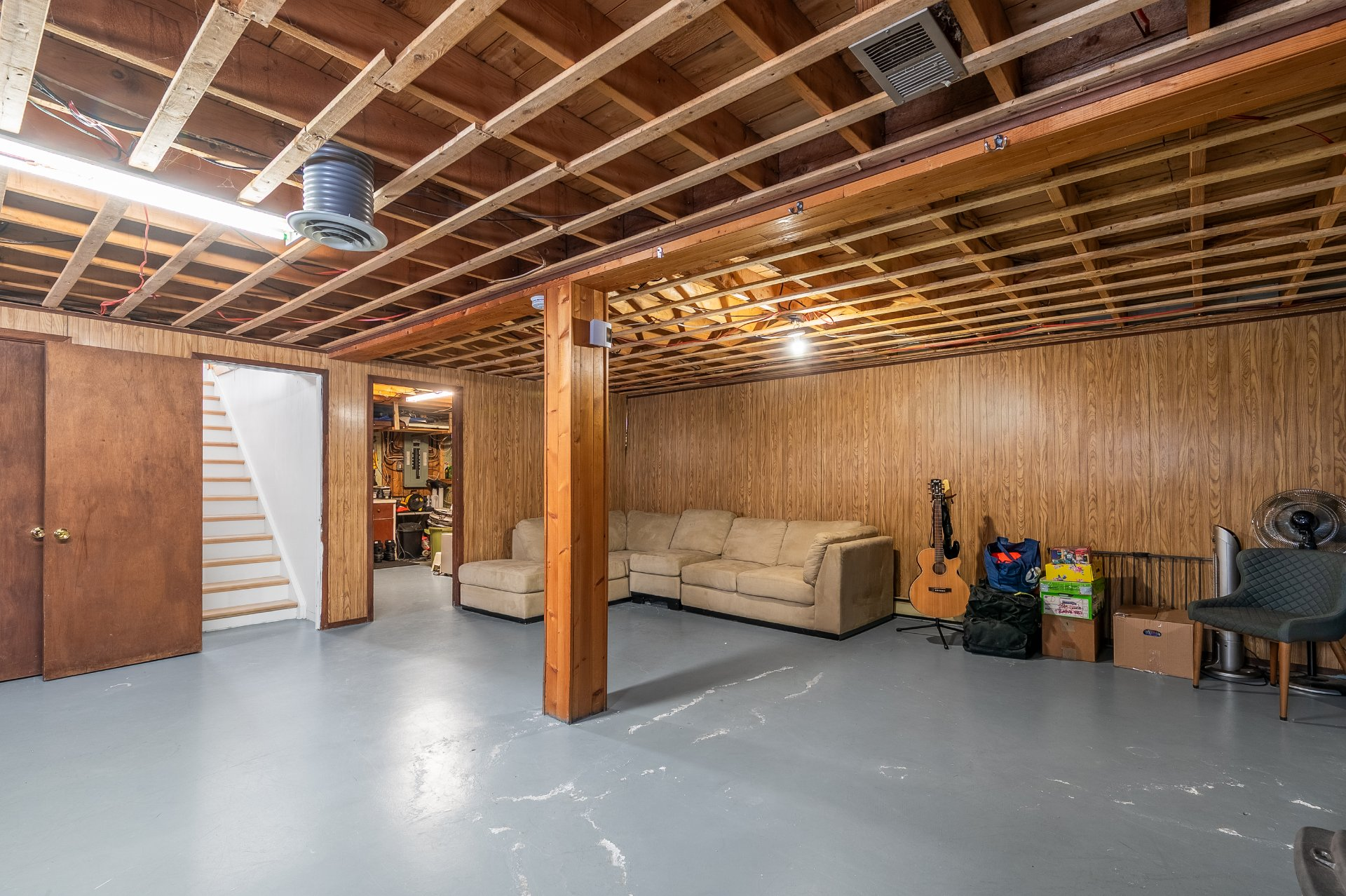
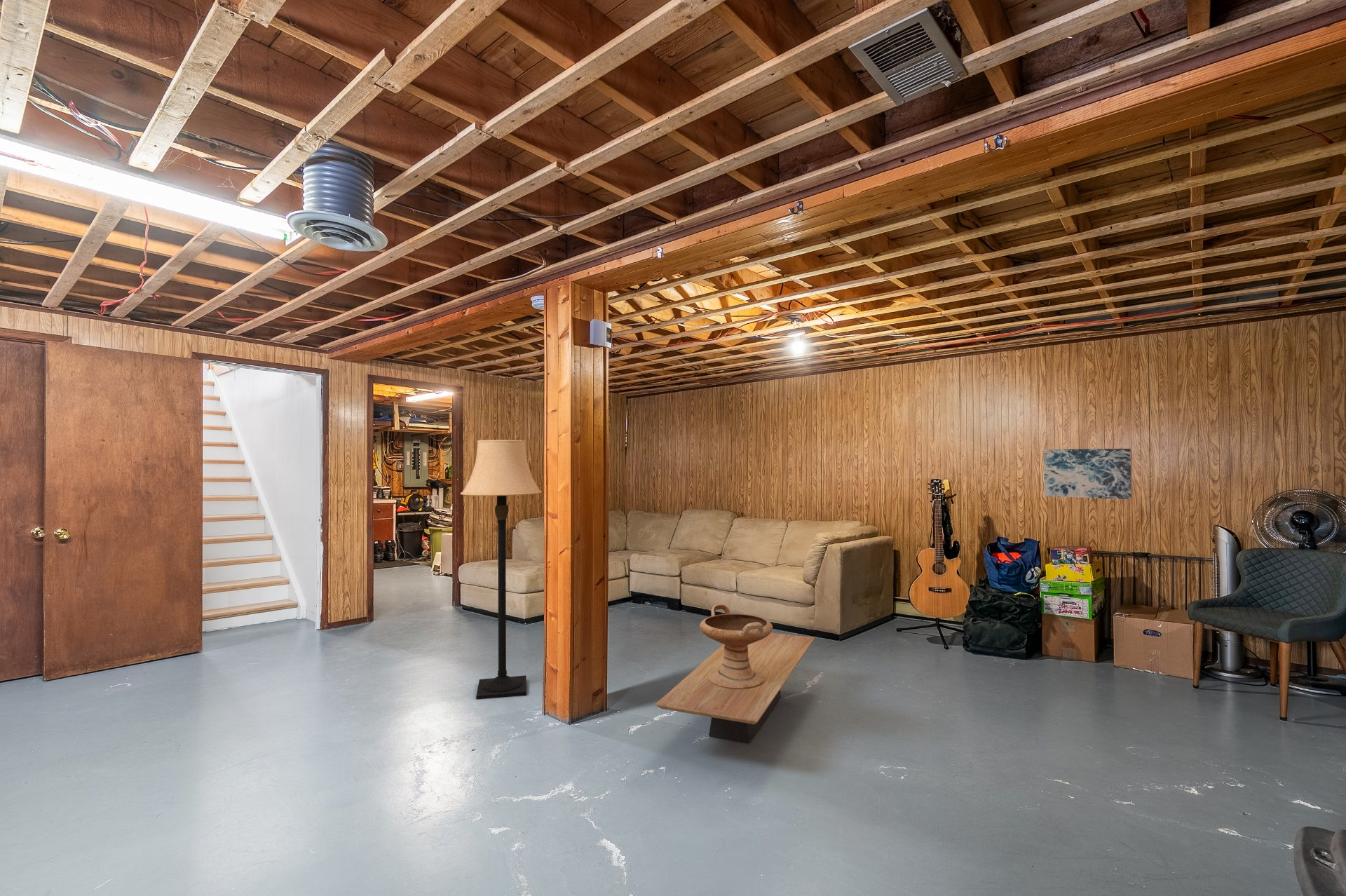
+ coffee table [655,632,815,745]
+ lamp [460,440,543,700]
+ decorative bowl [699,604,773,688]
+ wall art [1043,448,1132,500]
